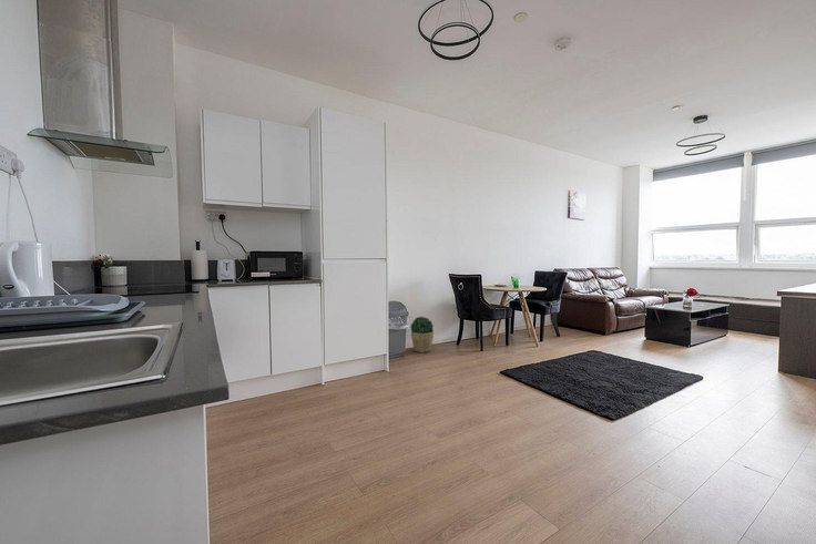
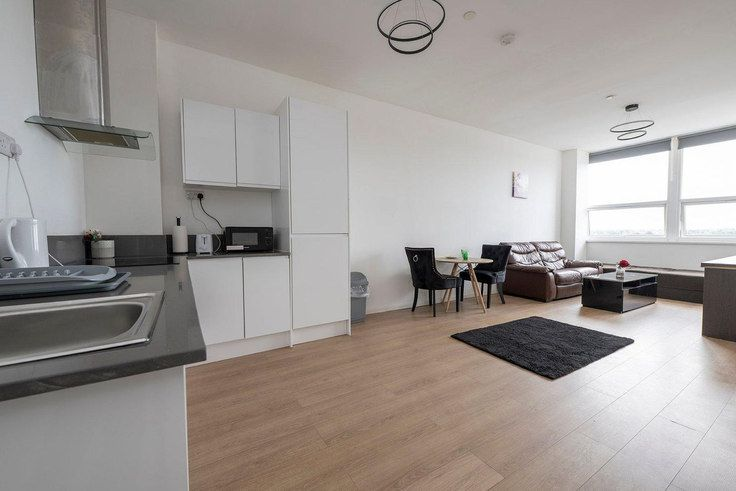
- potted plant [409,316,435,353]
